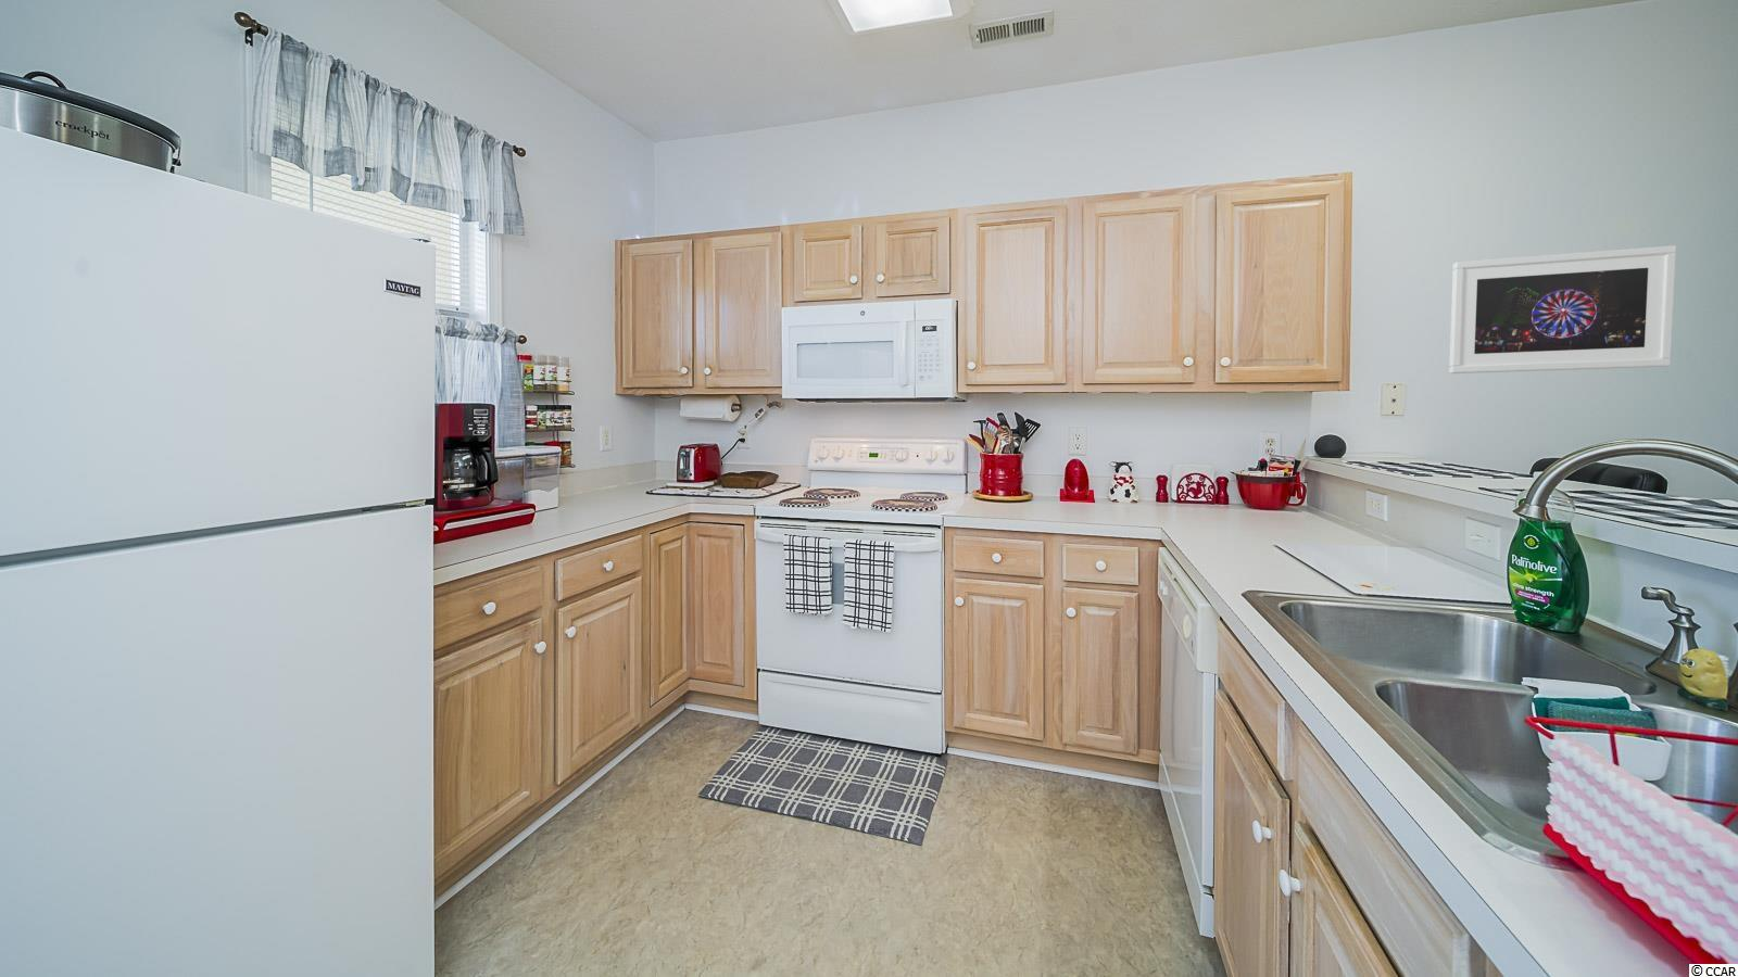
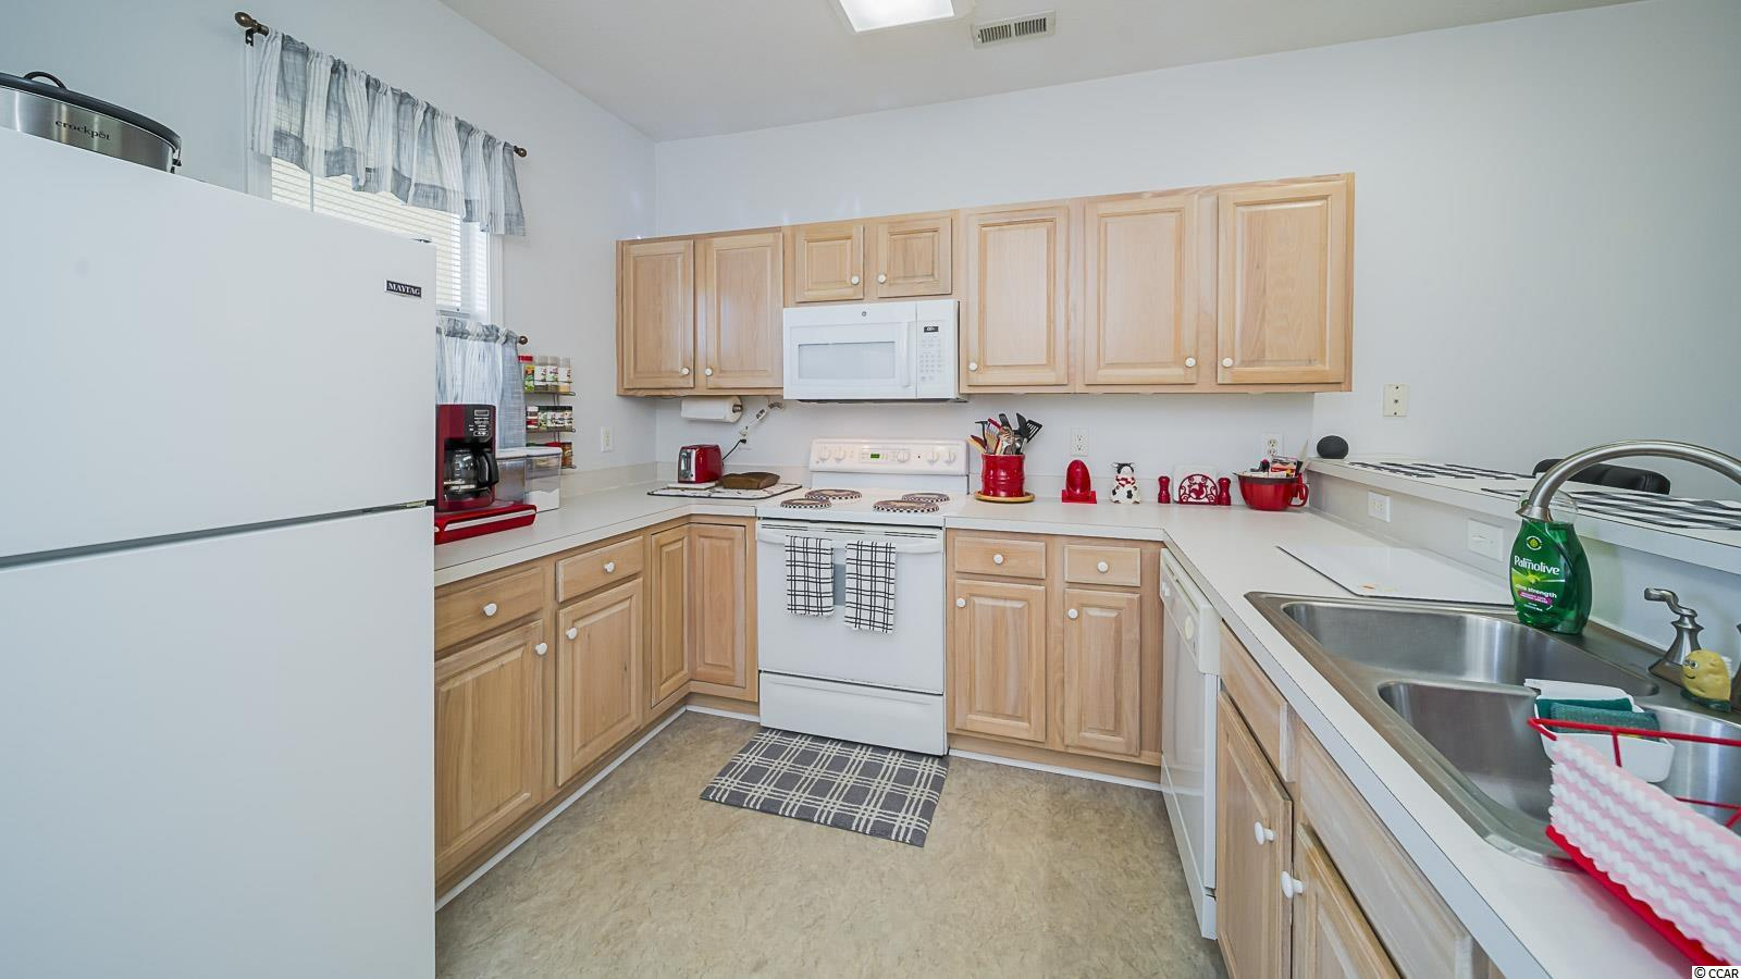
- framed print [1448,245,1677,375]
